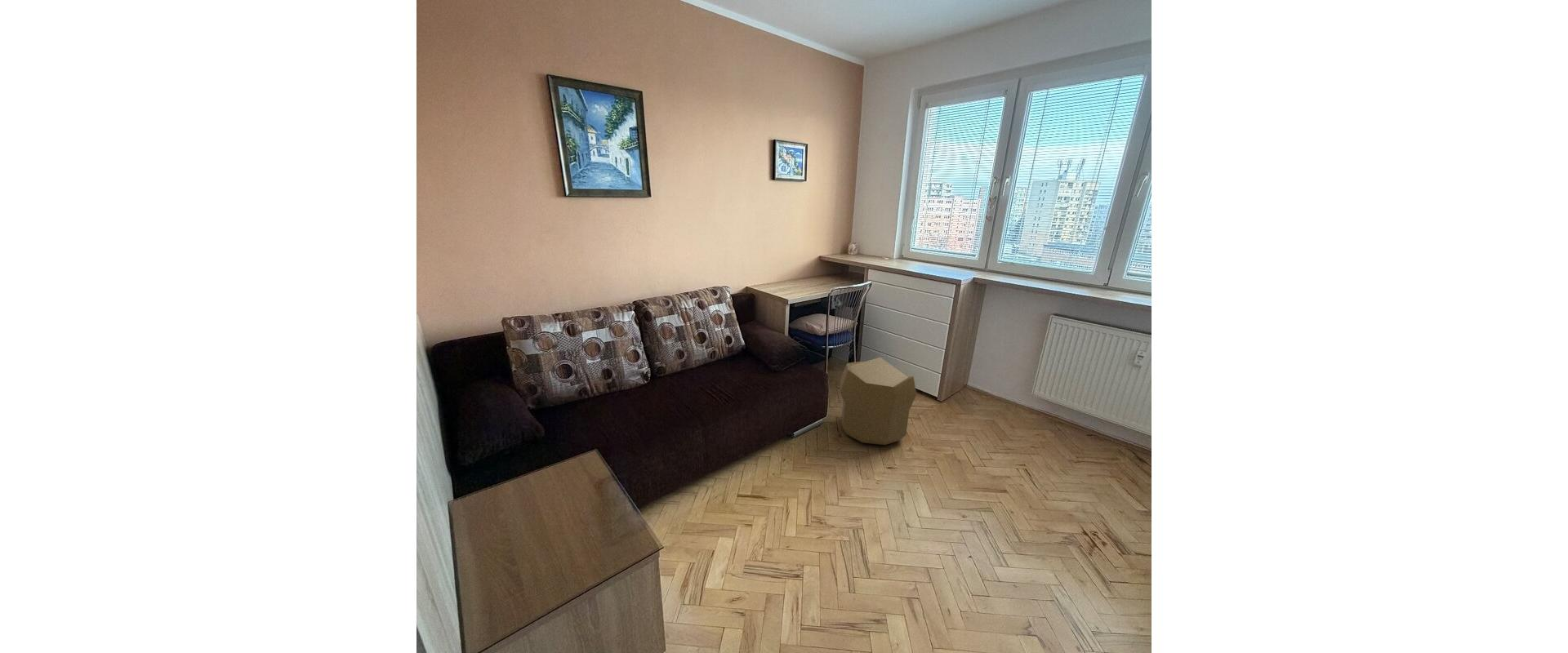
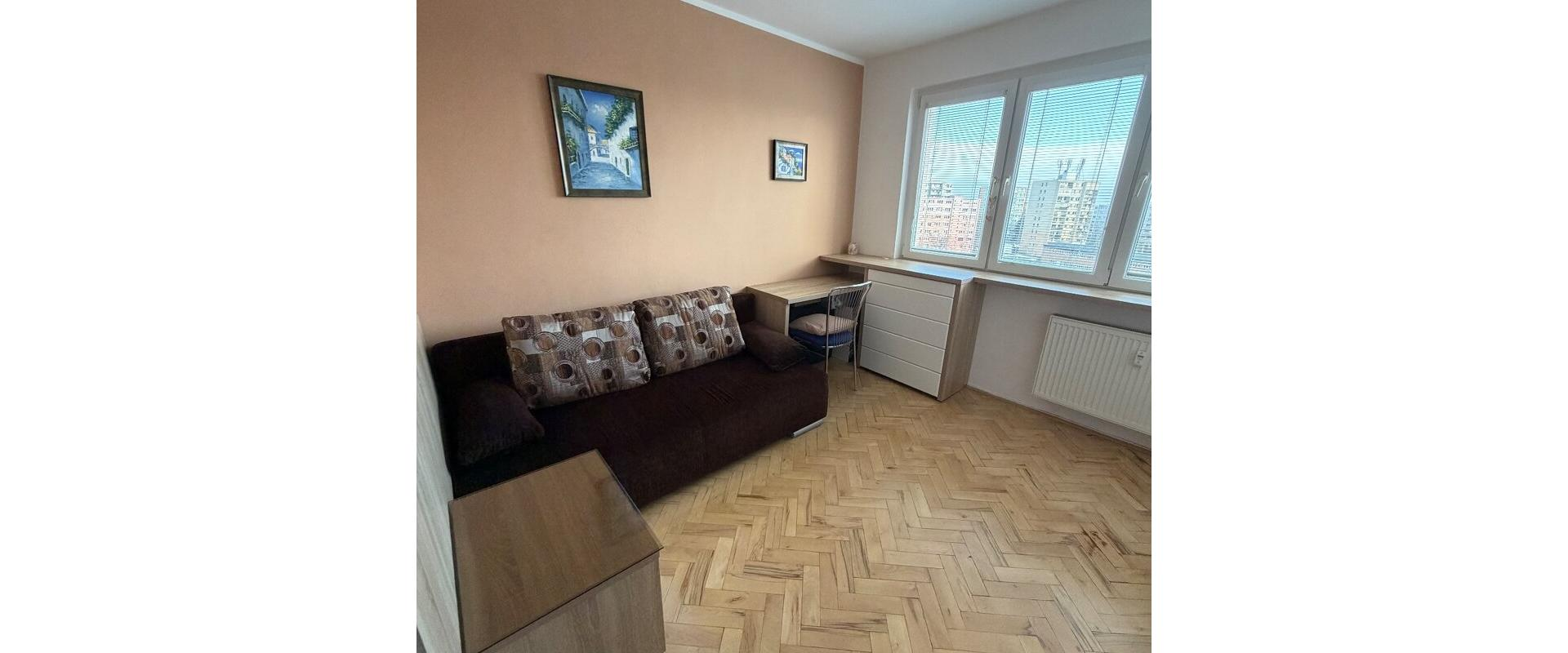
- pouf [840,357,917,446]
